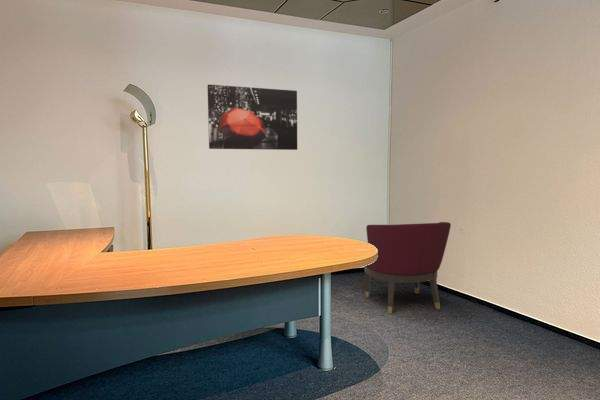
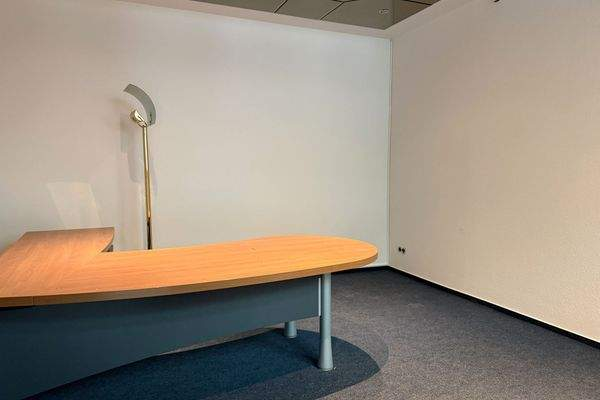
- wall art [206,84,298,151]
- chair [363,221,452,315]
